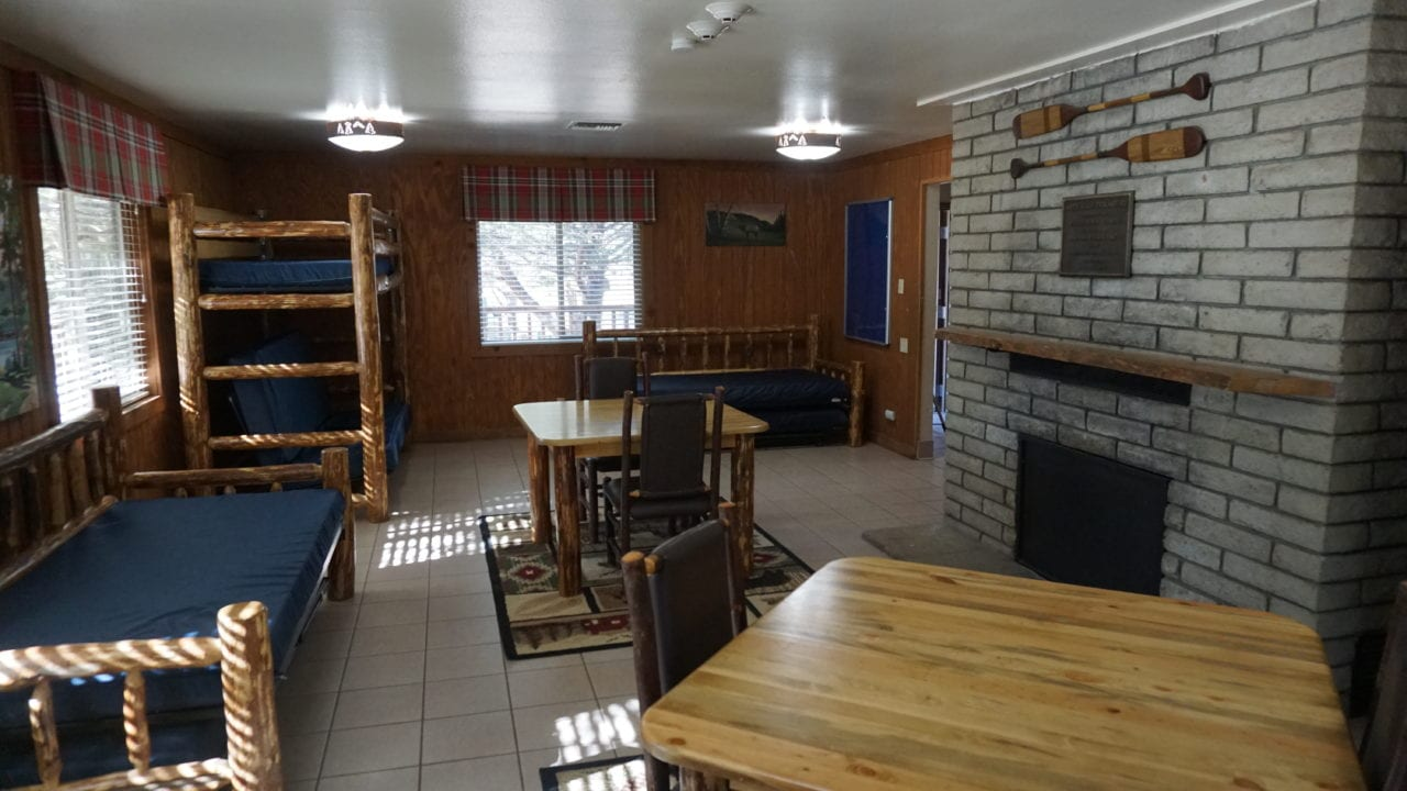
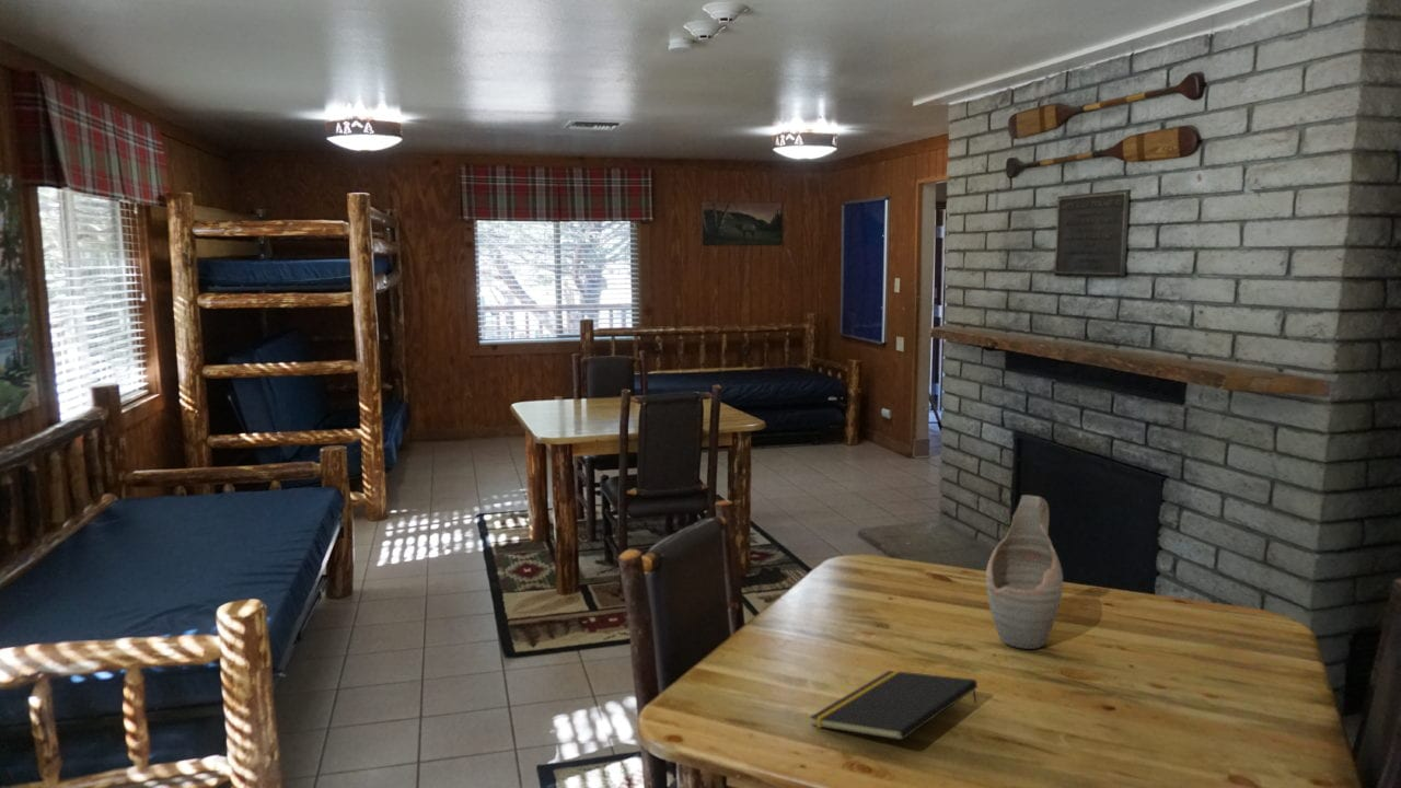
+ notepad [809,670,979,741]
+ pitcher [985,494,1064,650]
